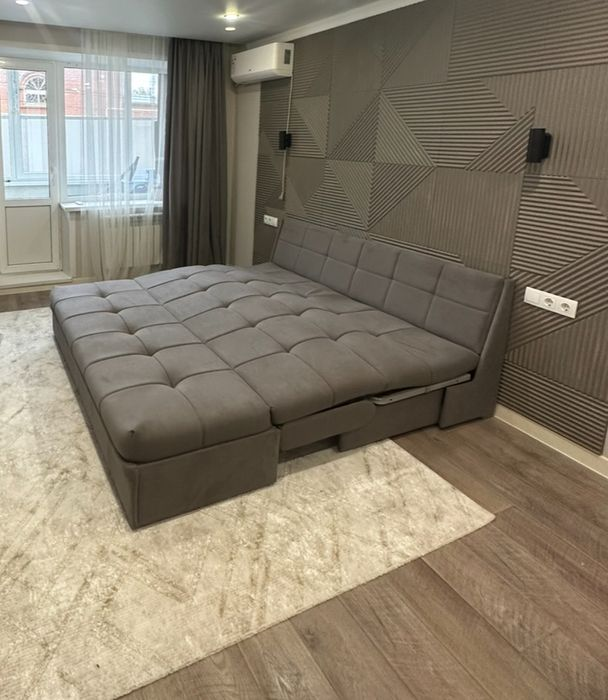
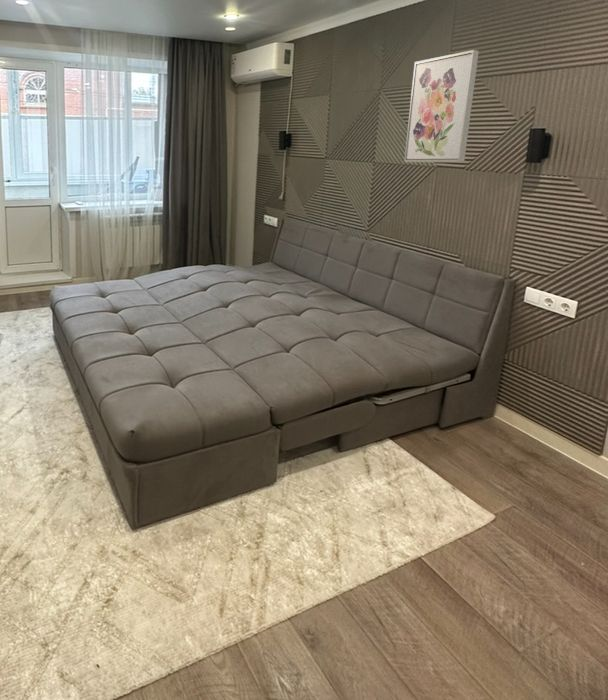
+ wall art [403,49,480,163]
